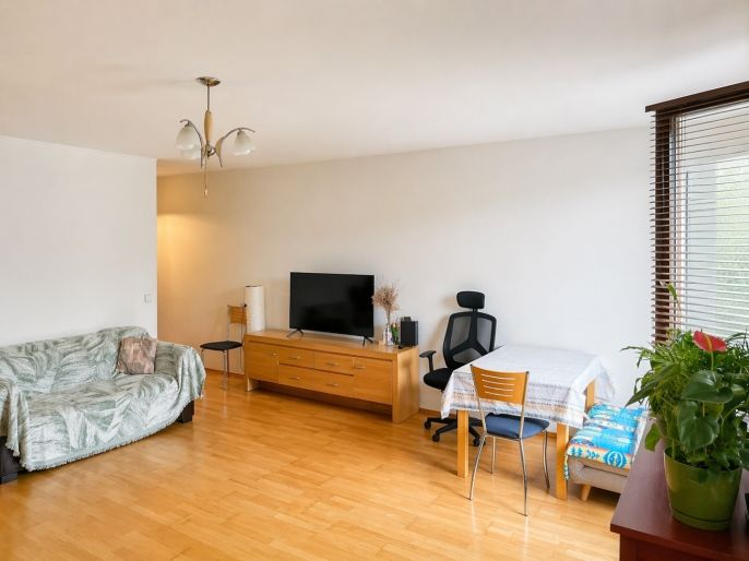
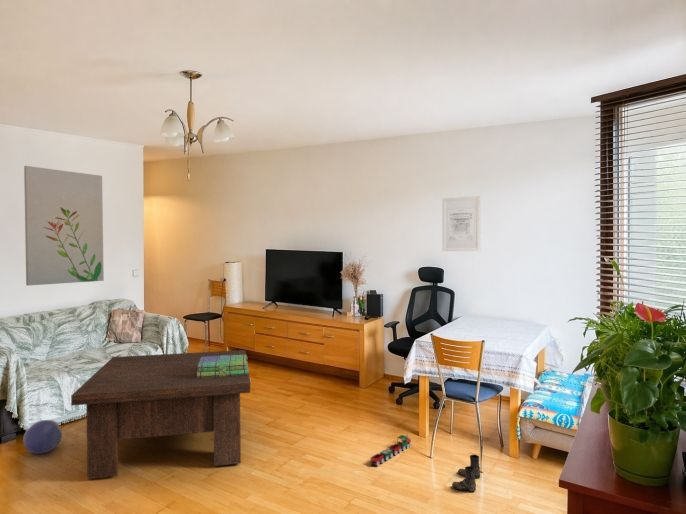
+ stack of books [197,354,249,378]
+ wall art [23,165,105,287]
+ boots [451,454,481,492]
+ wall art [441,195,481,252]
+ toy train [369,432,412,467]
+ ball [22,419,63,455]
+ coffee table [70,349,252,480]
